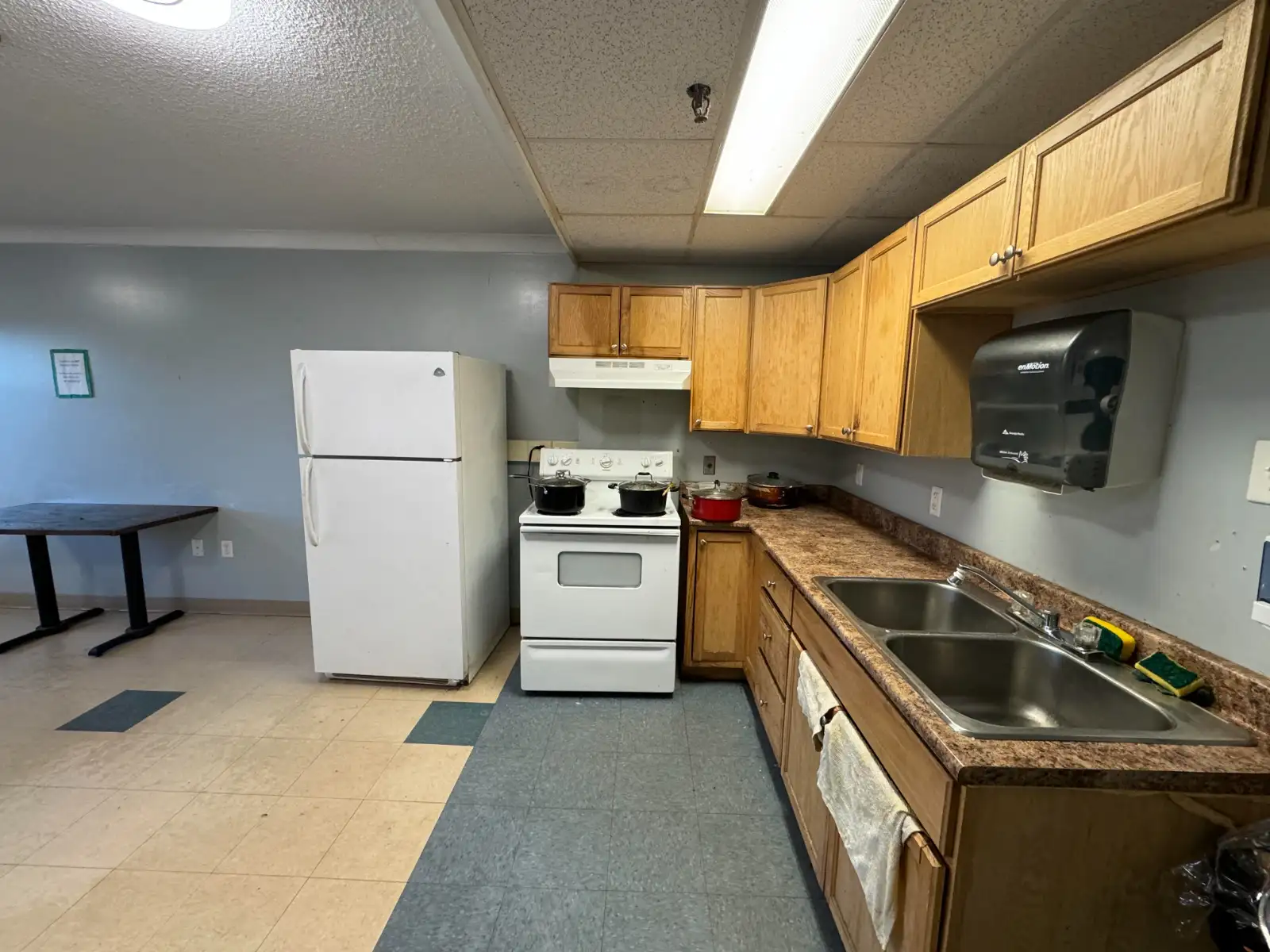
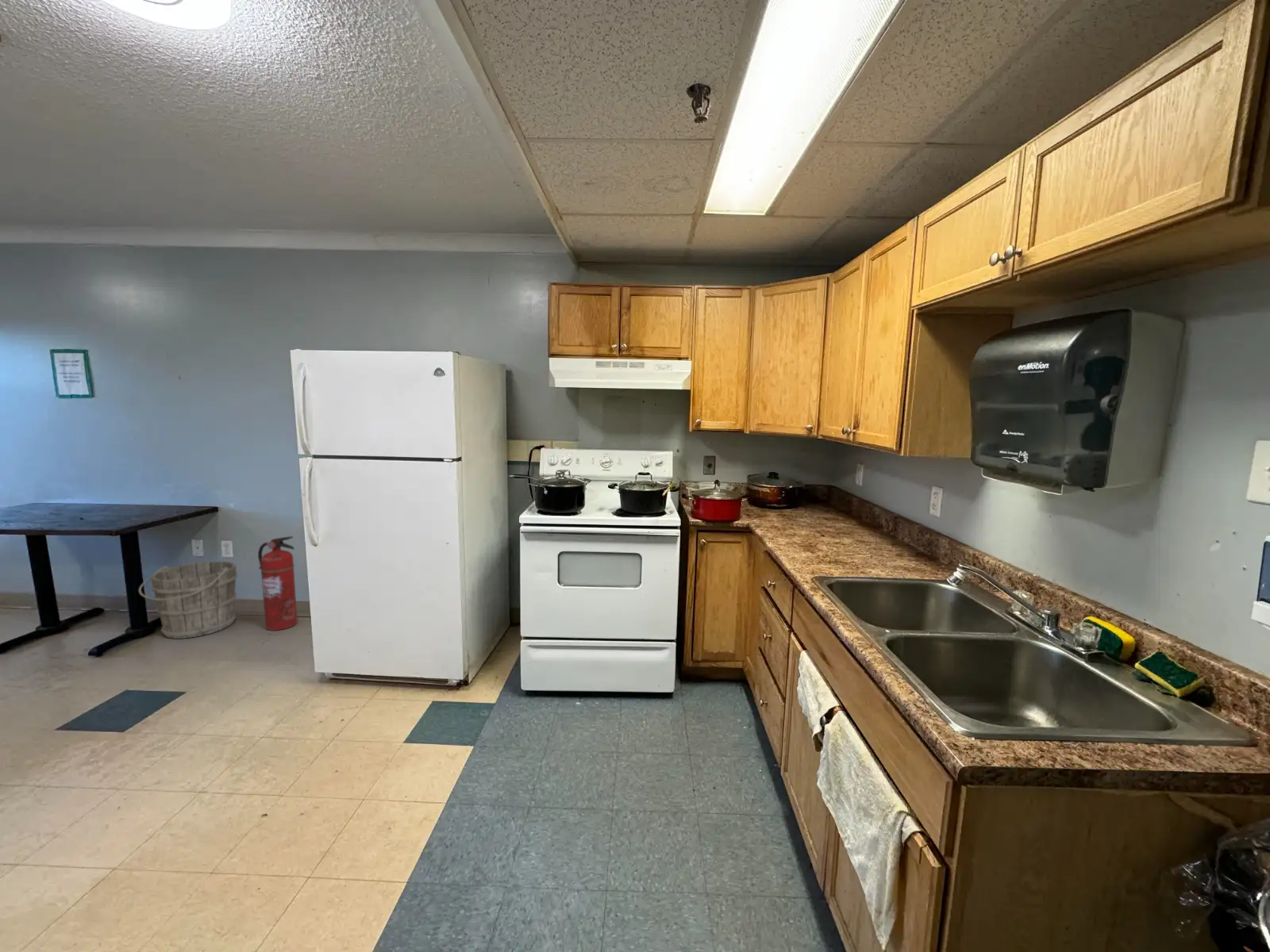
+ fire extinguisher [257,536,298,631]
+ bucket [138,561,238,639]
